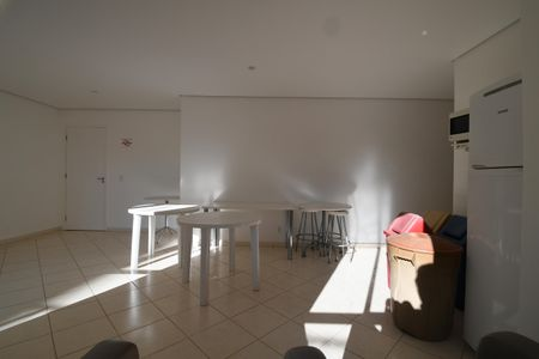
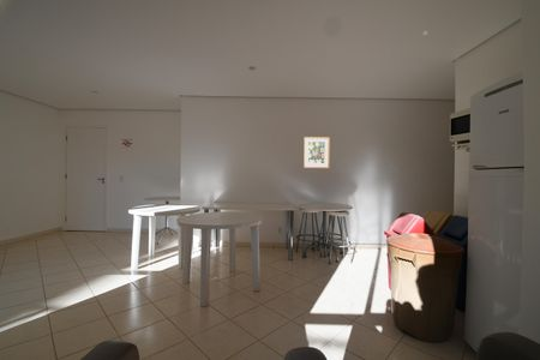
+ wall art [302,136,331,169]
